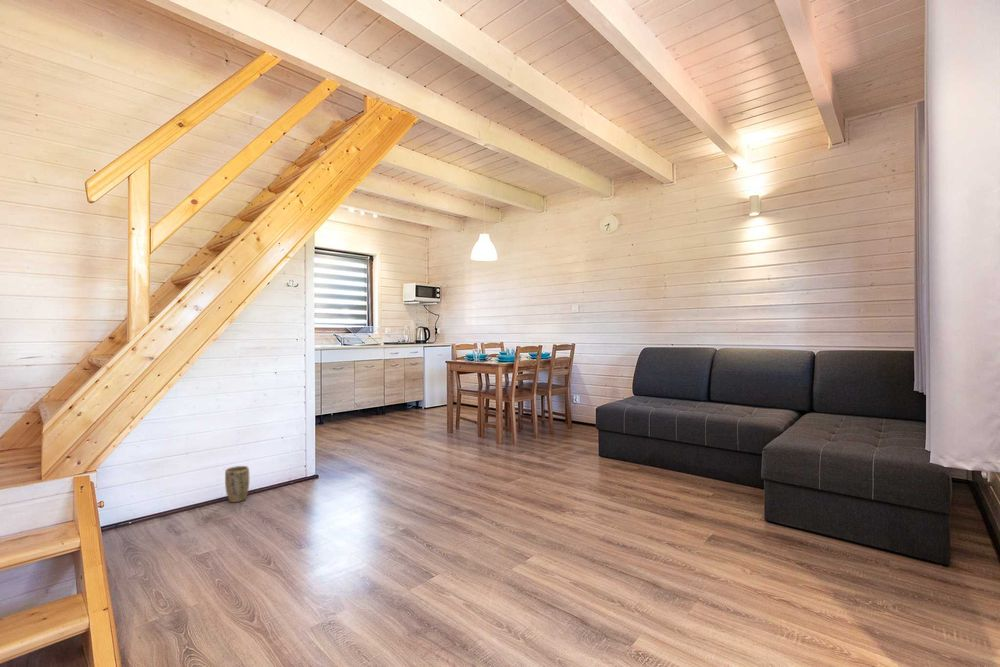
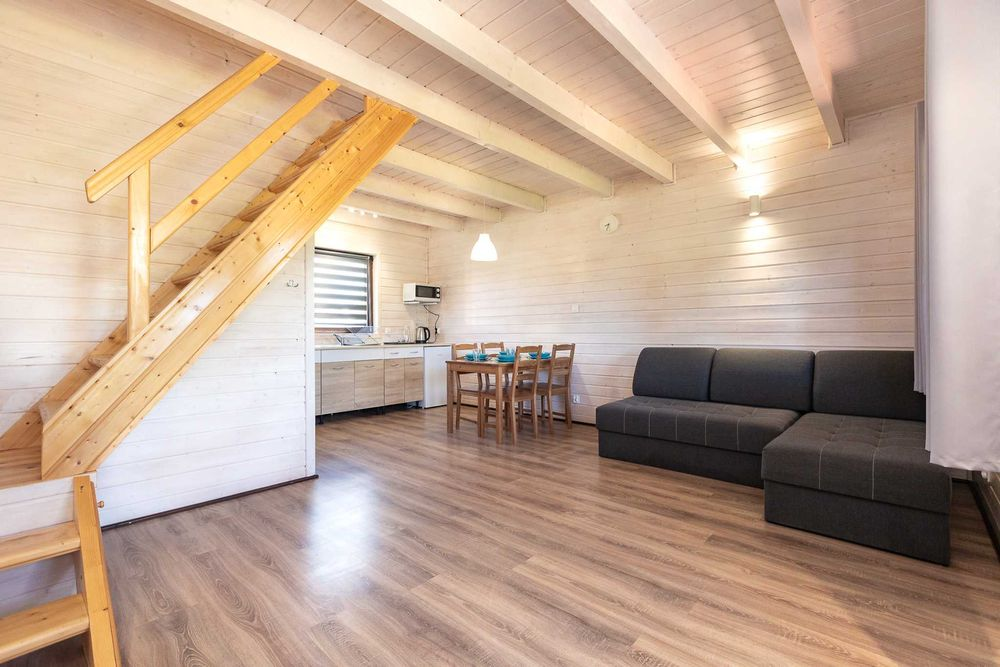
- plant pot [224,465,250,503]
